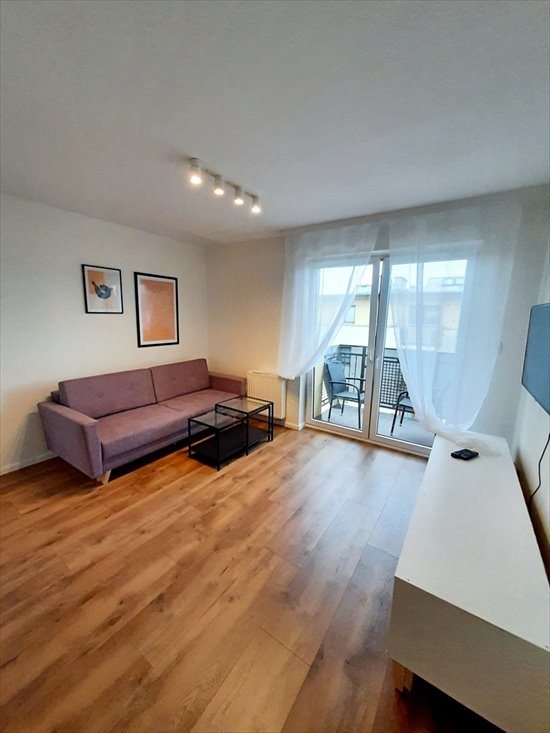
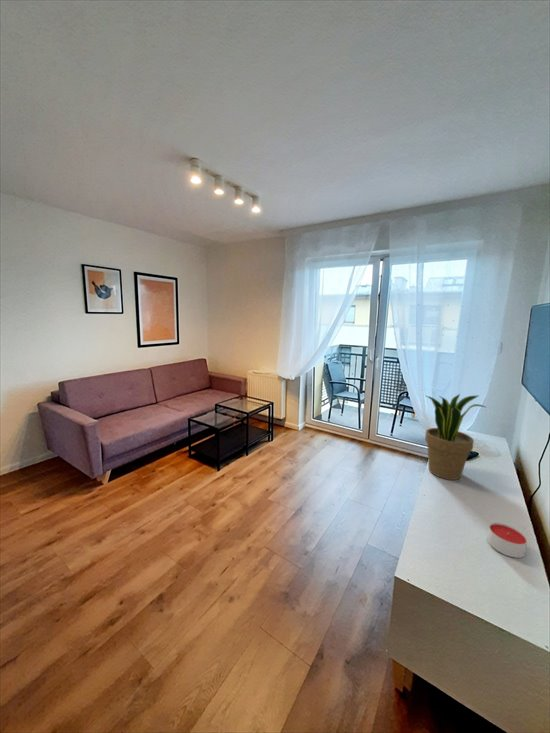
+ candle [487,522,528,559]
+ potted plant [424,393,486,481]
